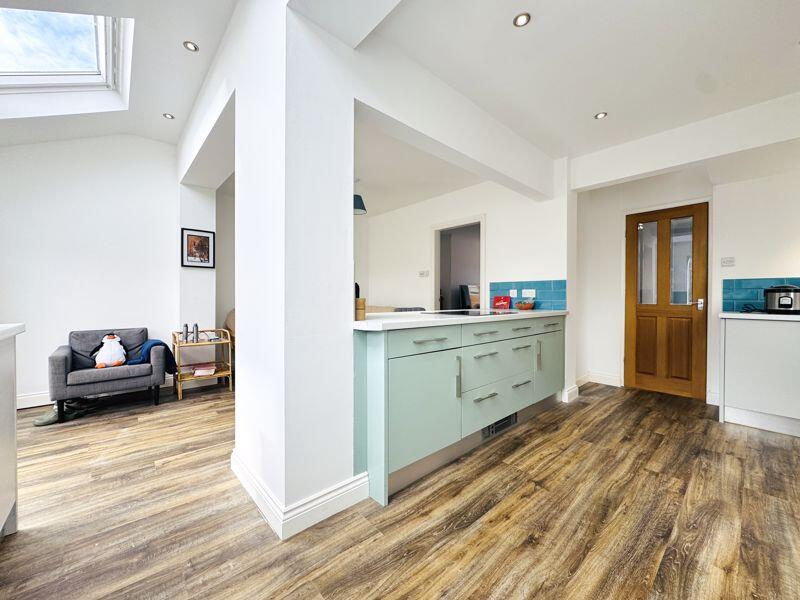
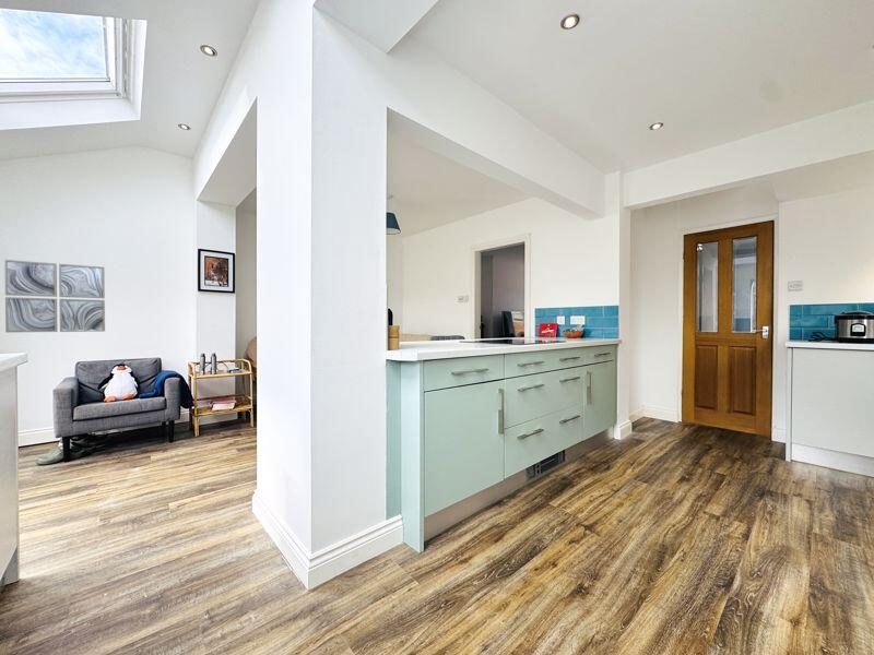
+ wall art [3,259,106,333]
